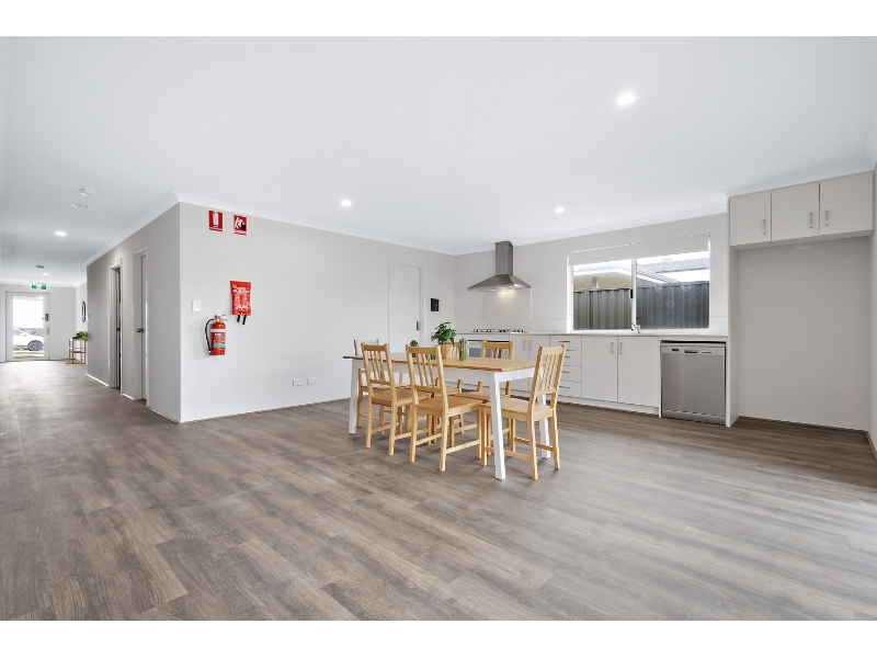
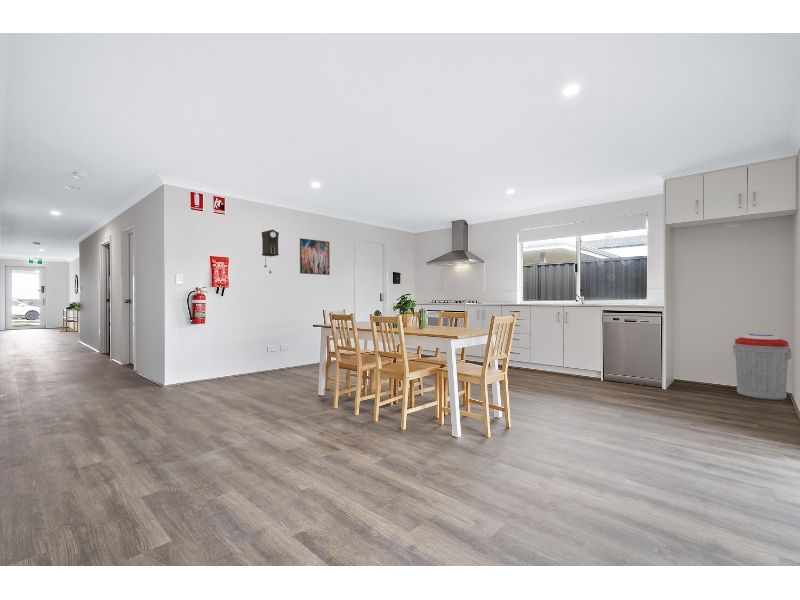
+ trash can [732,333,792,401]
+ pendulum clock [260,229,280,275]
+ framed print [299,237,331,276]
